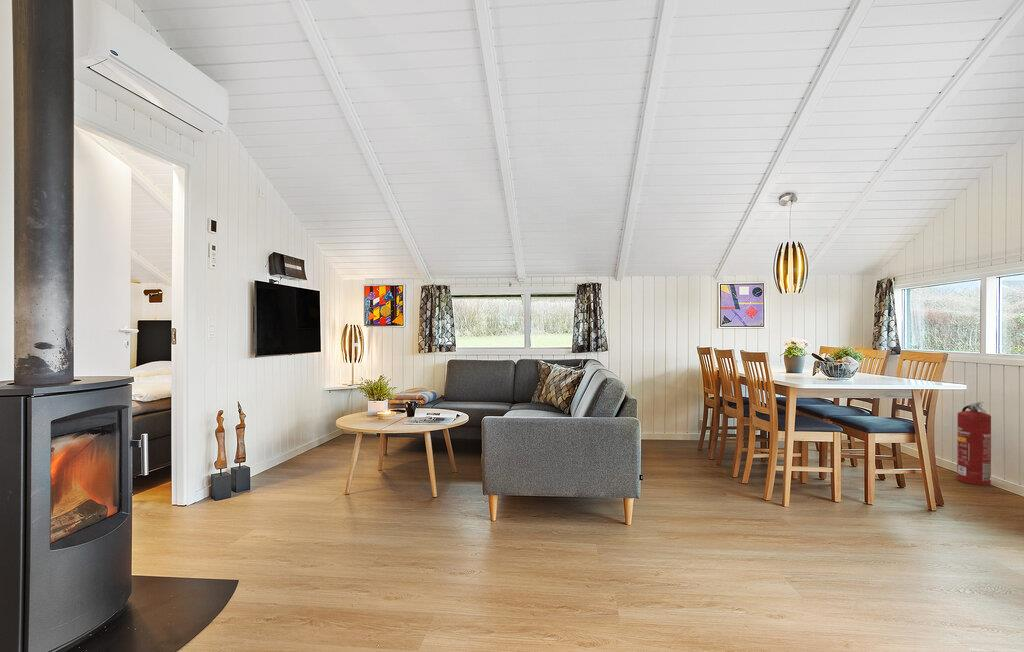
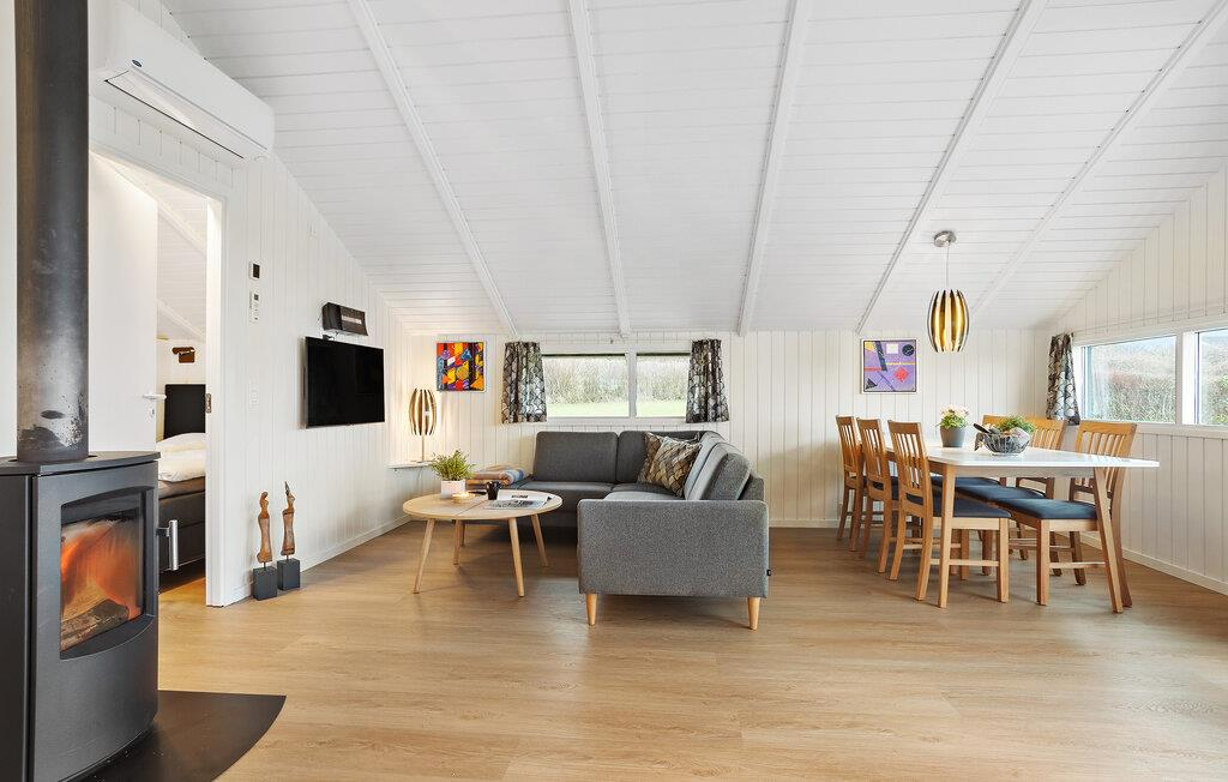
- fire extinguisher [956,401,992,486]
